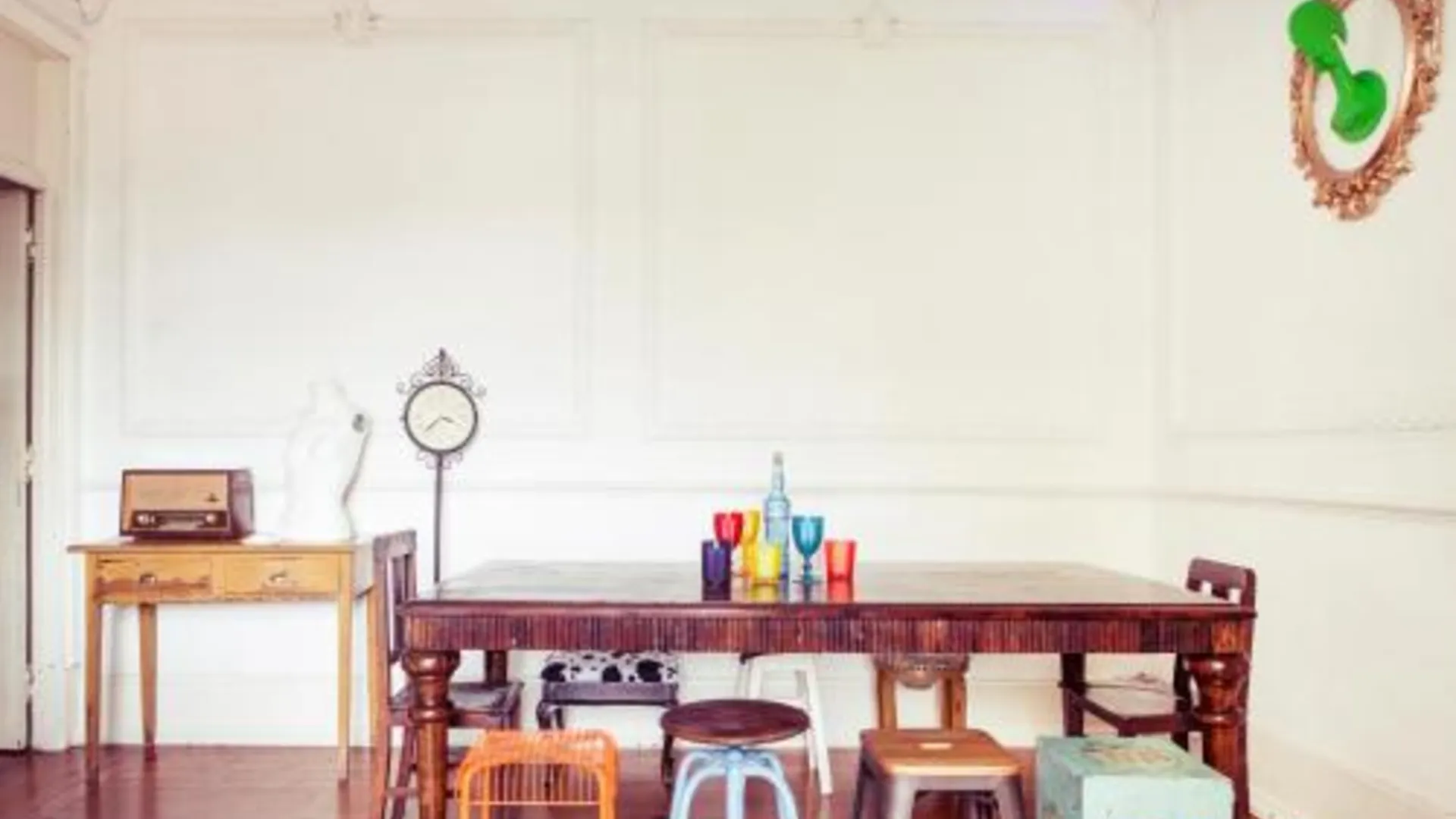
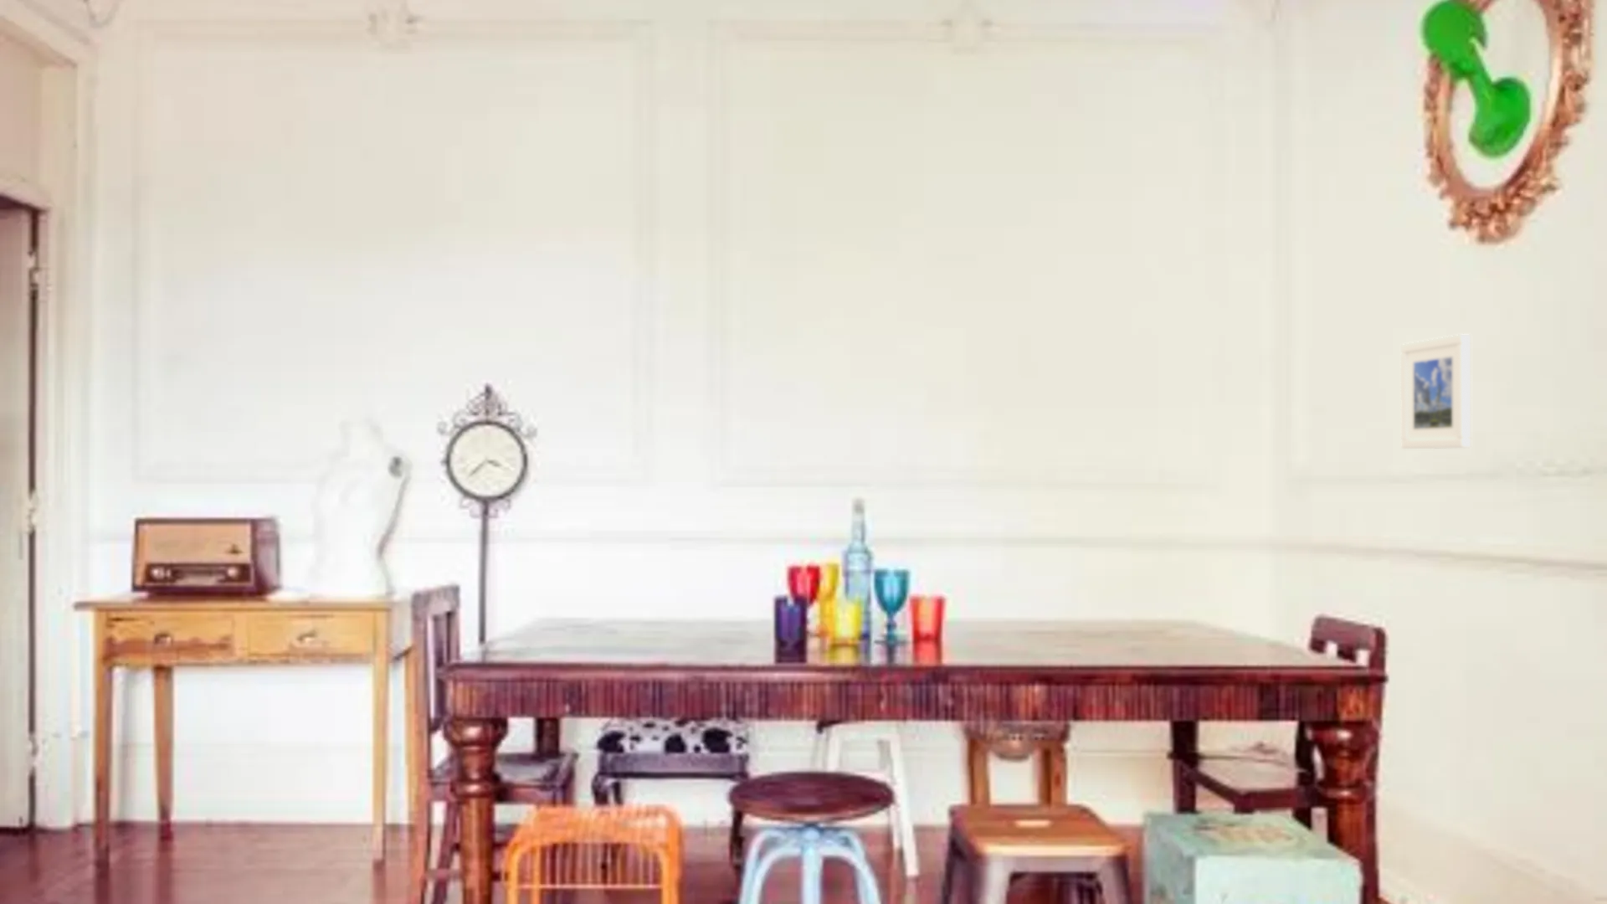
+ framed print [1401,334,1471,449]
